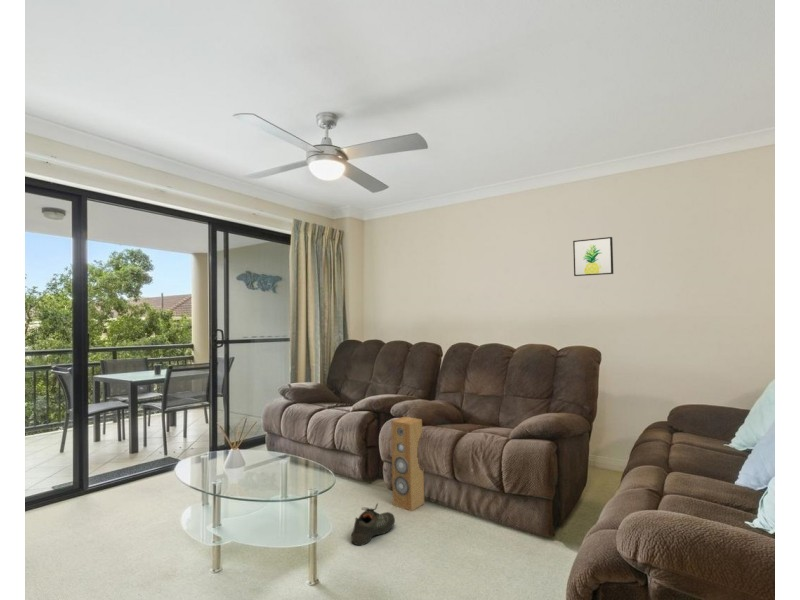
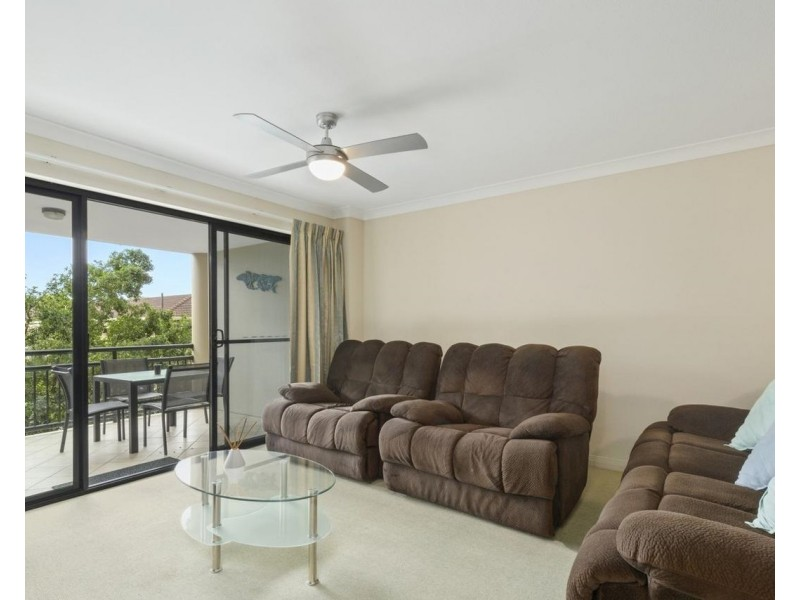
- speaker [390,416,425,512]
- wall art [572,236,614,277]
- shoe [350,502,396,547]
